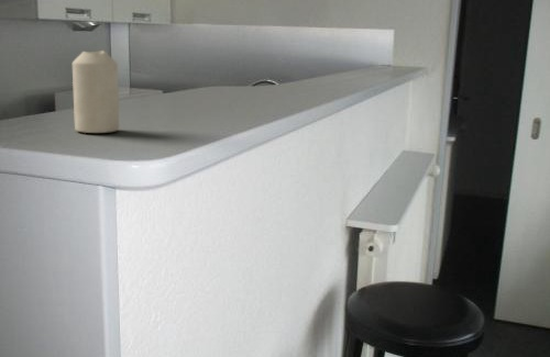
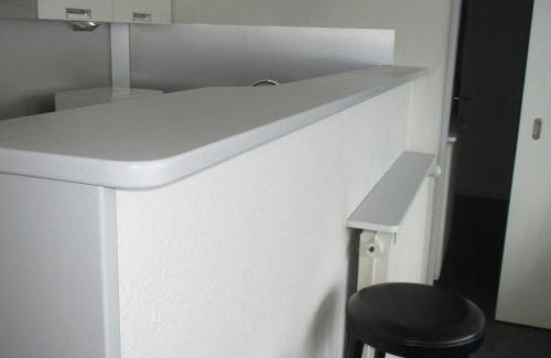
- candle [72,49,120,134]
